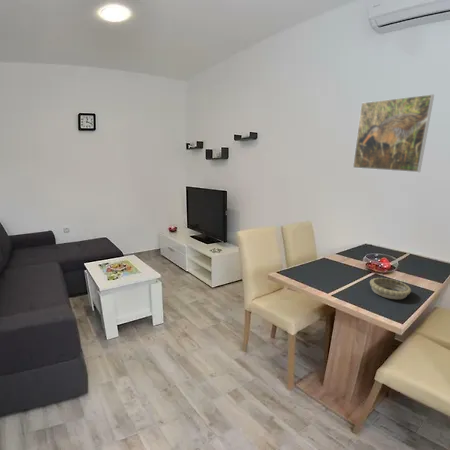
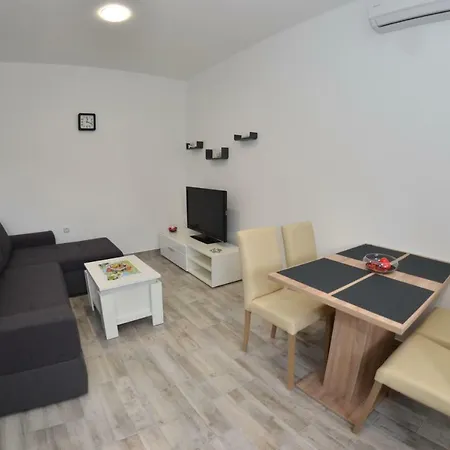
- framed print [352,93,435,173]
- decorative bowl [369,277,412,300]
